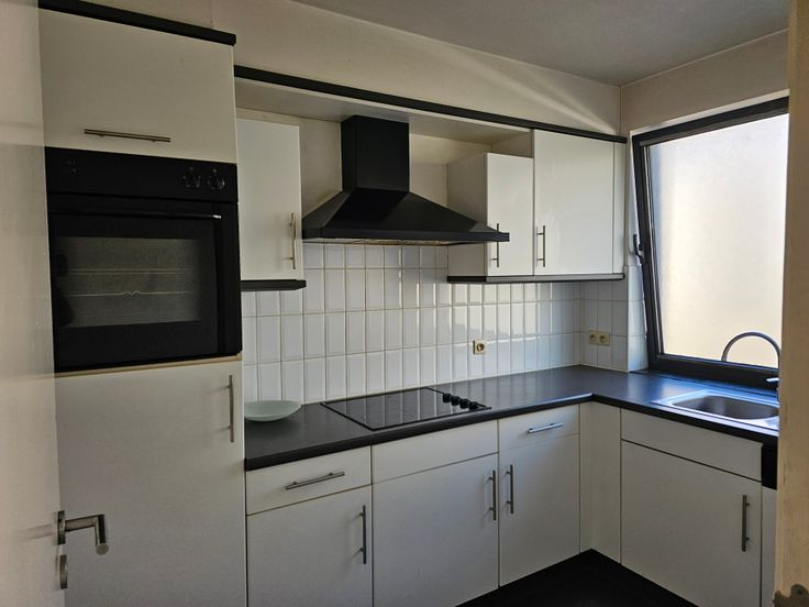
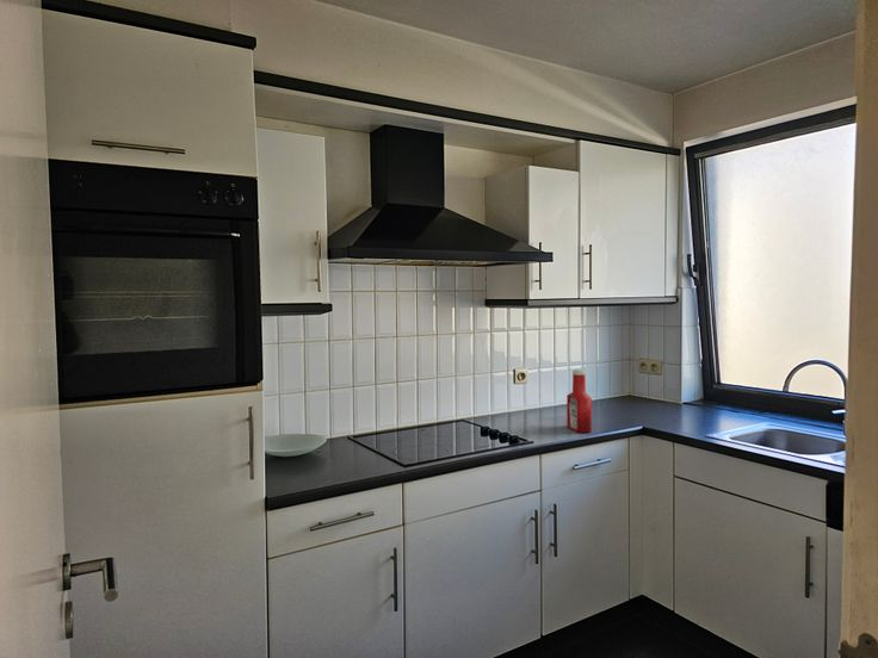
+ soap bottle [565,368,593,434]
